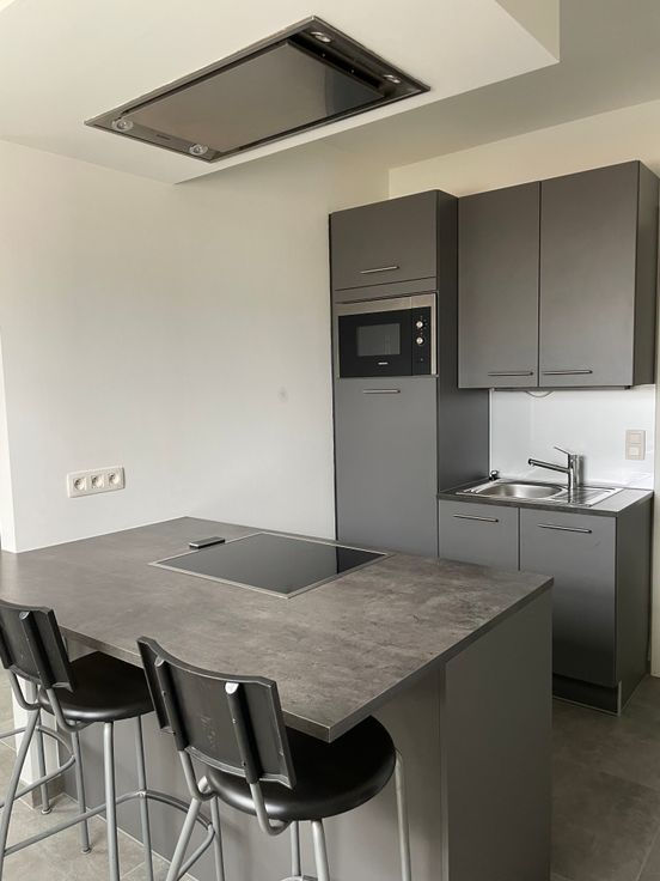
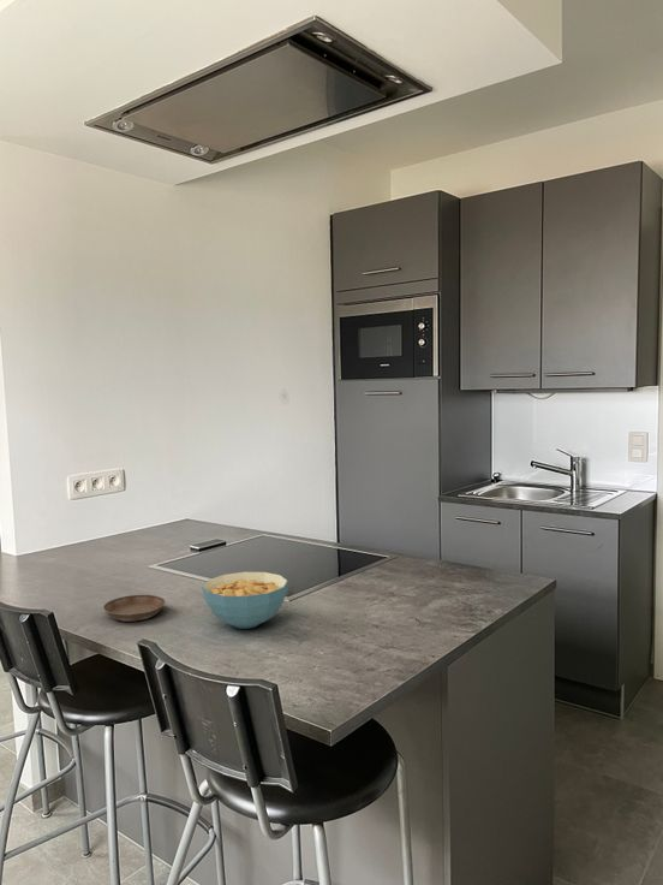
+ cereal bowl [201,571,289,630]
+ saucer [102,594,167,623]
